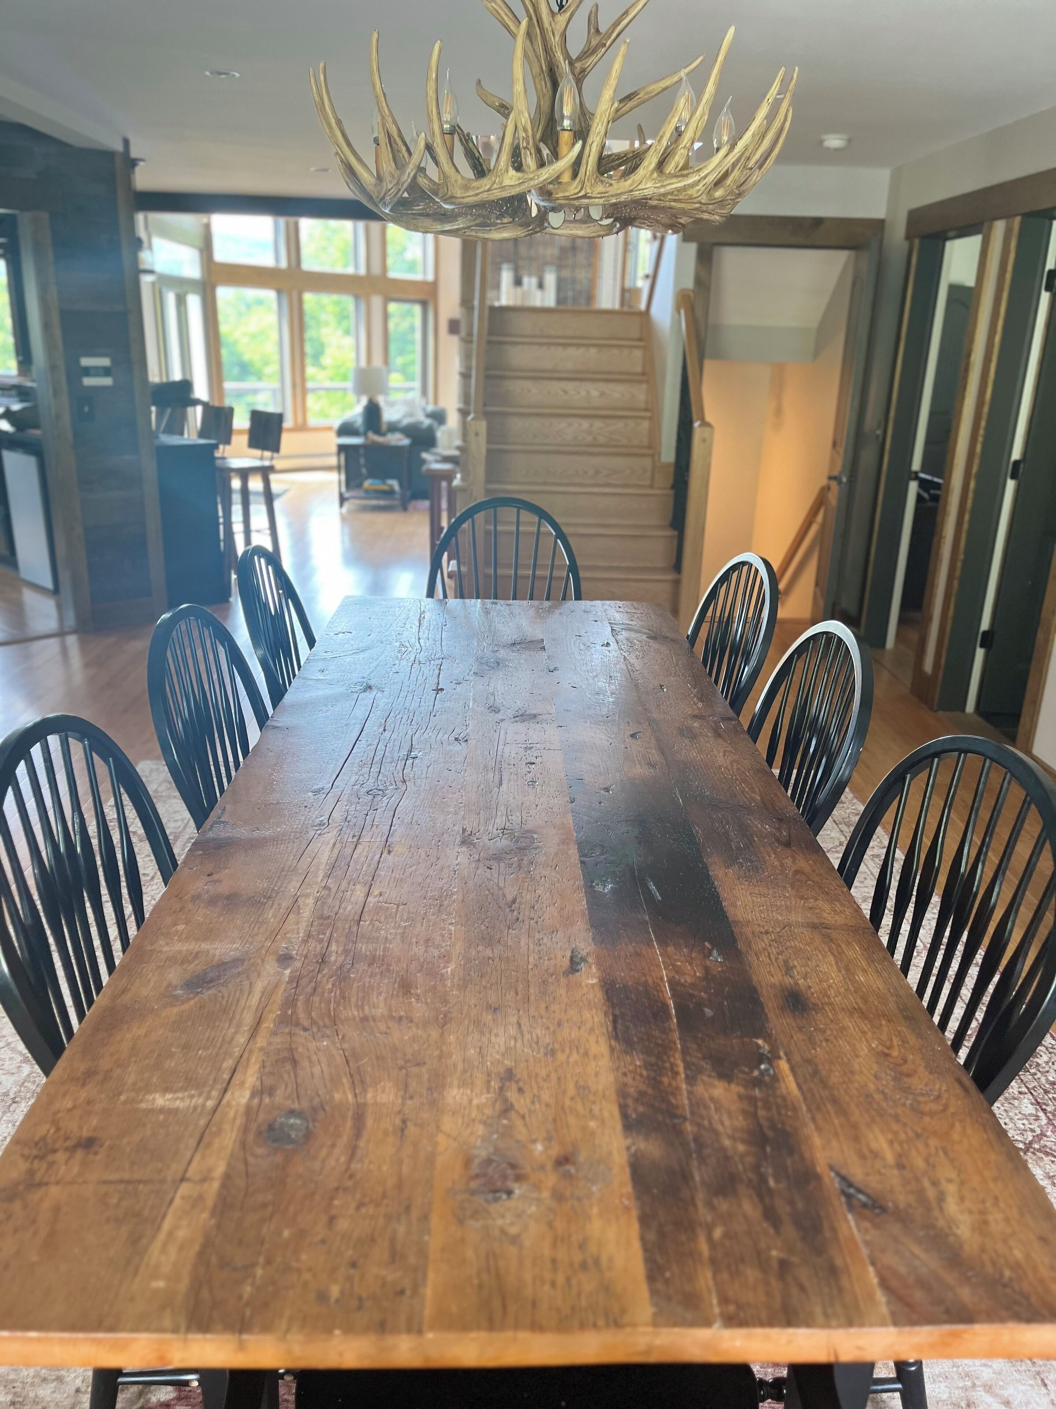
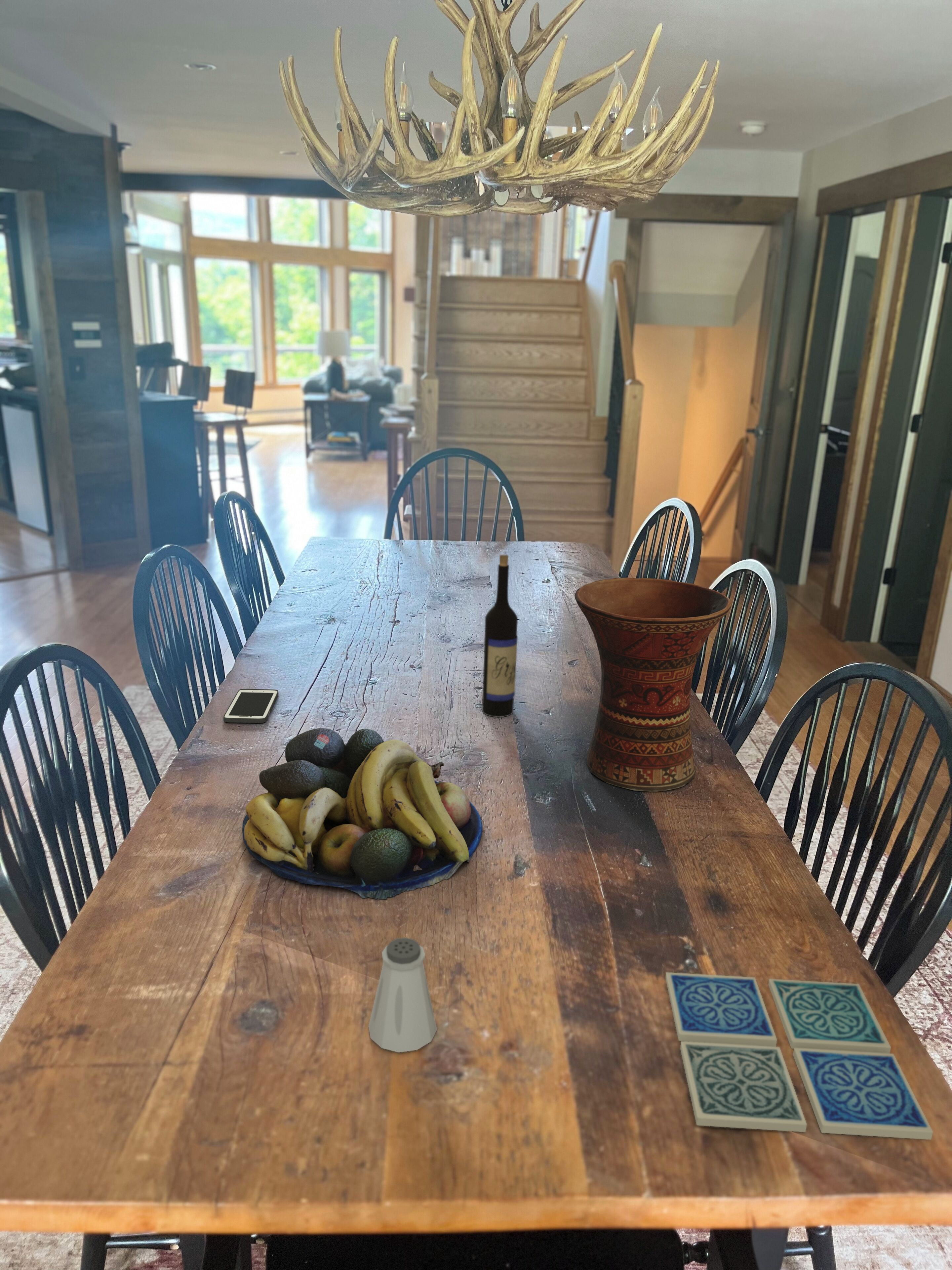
+ cell phone [223,689,279,723]
+ vase [574,577,732,792]
+ drink coaster [665,972,933,1140]
+ fruit bowl [242,728,483,900]
+ wine bottle [482,554,518,718]
+ saltshaker [368,937,438,1053]
